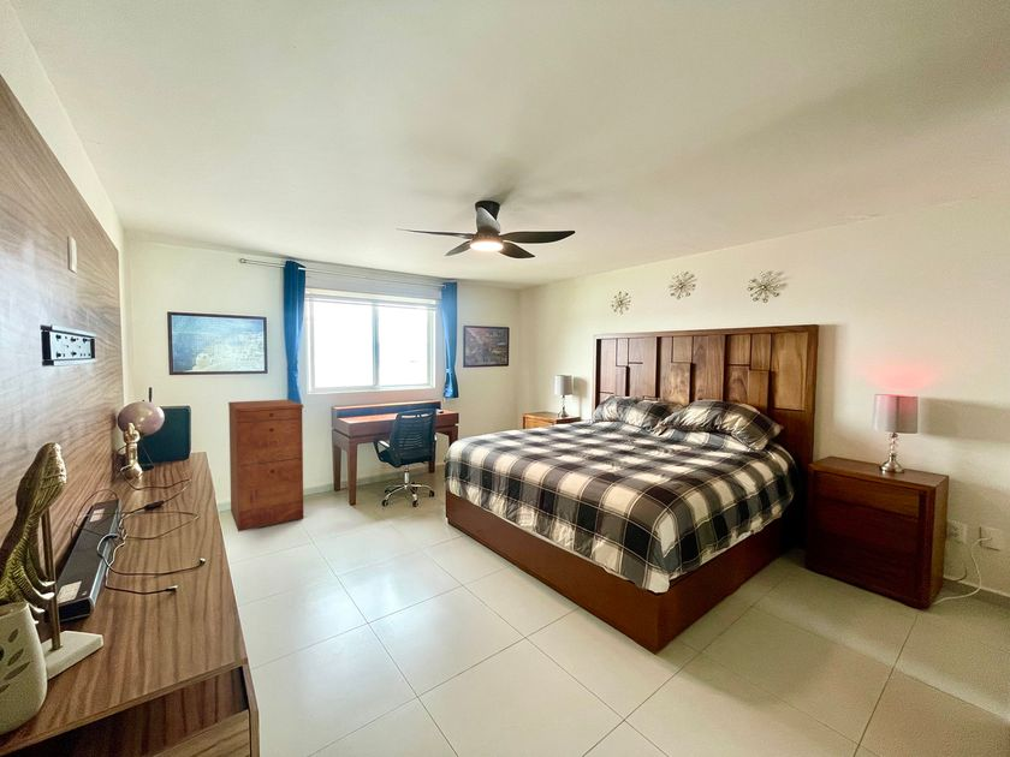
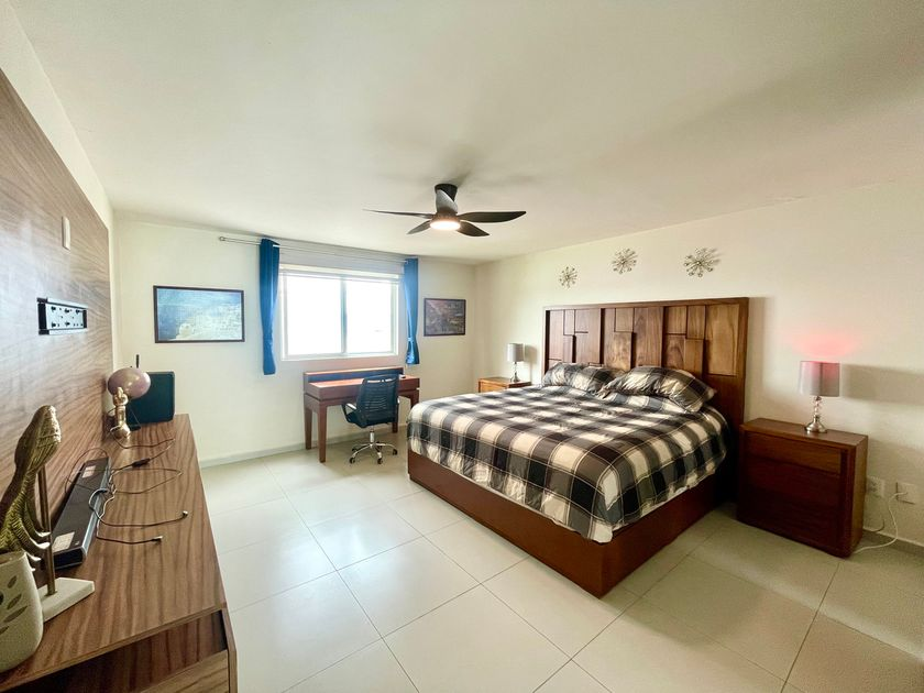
- filing cabinet [227,399,304,532]
